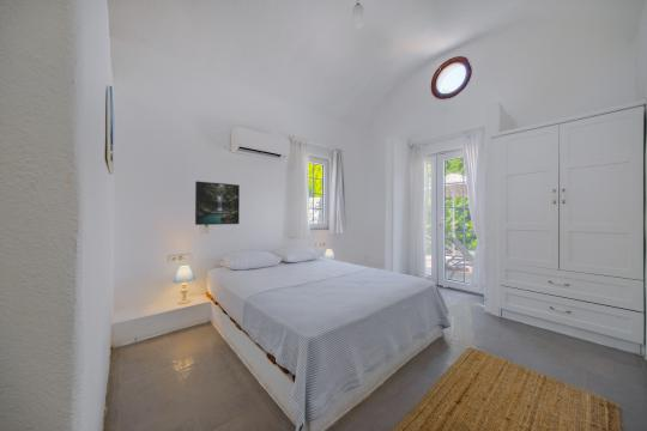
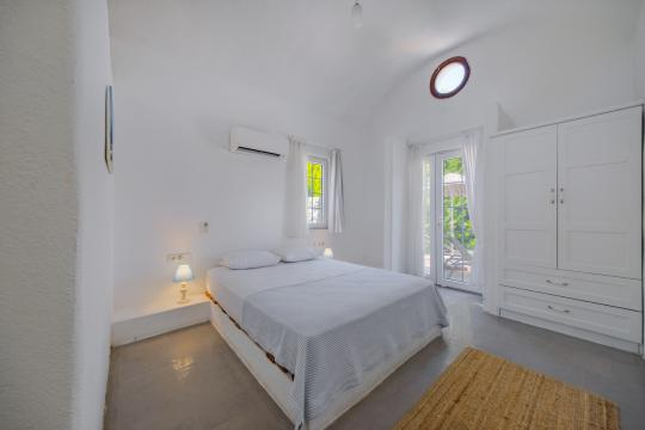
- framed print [194,180,241,226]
